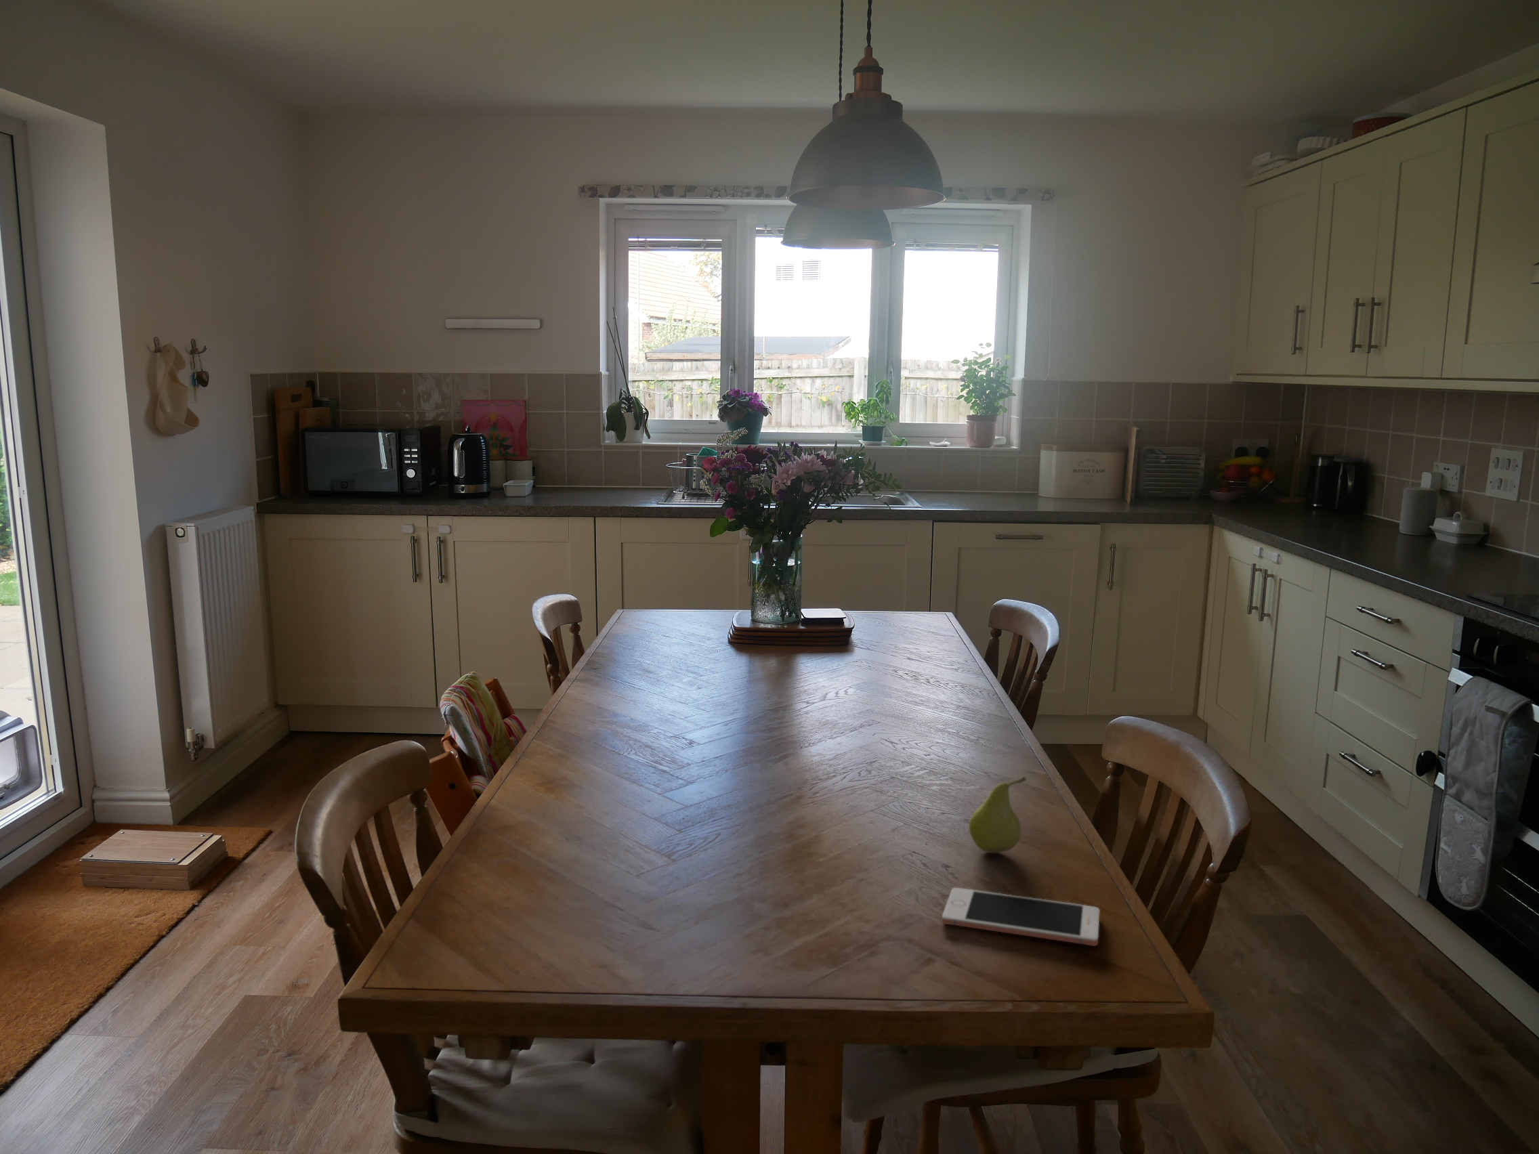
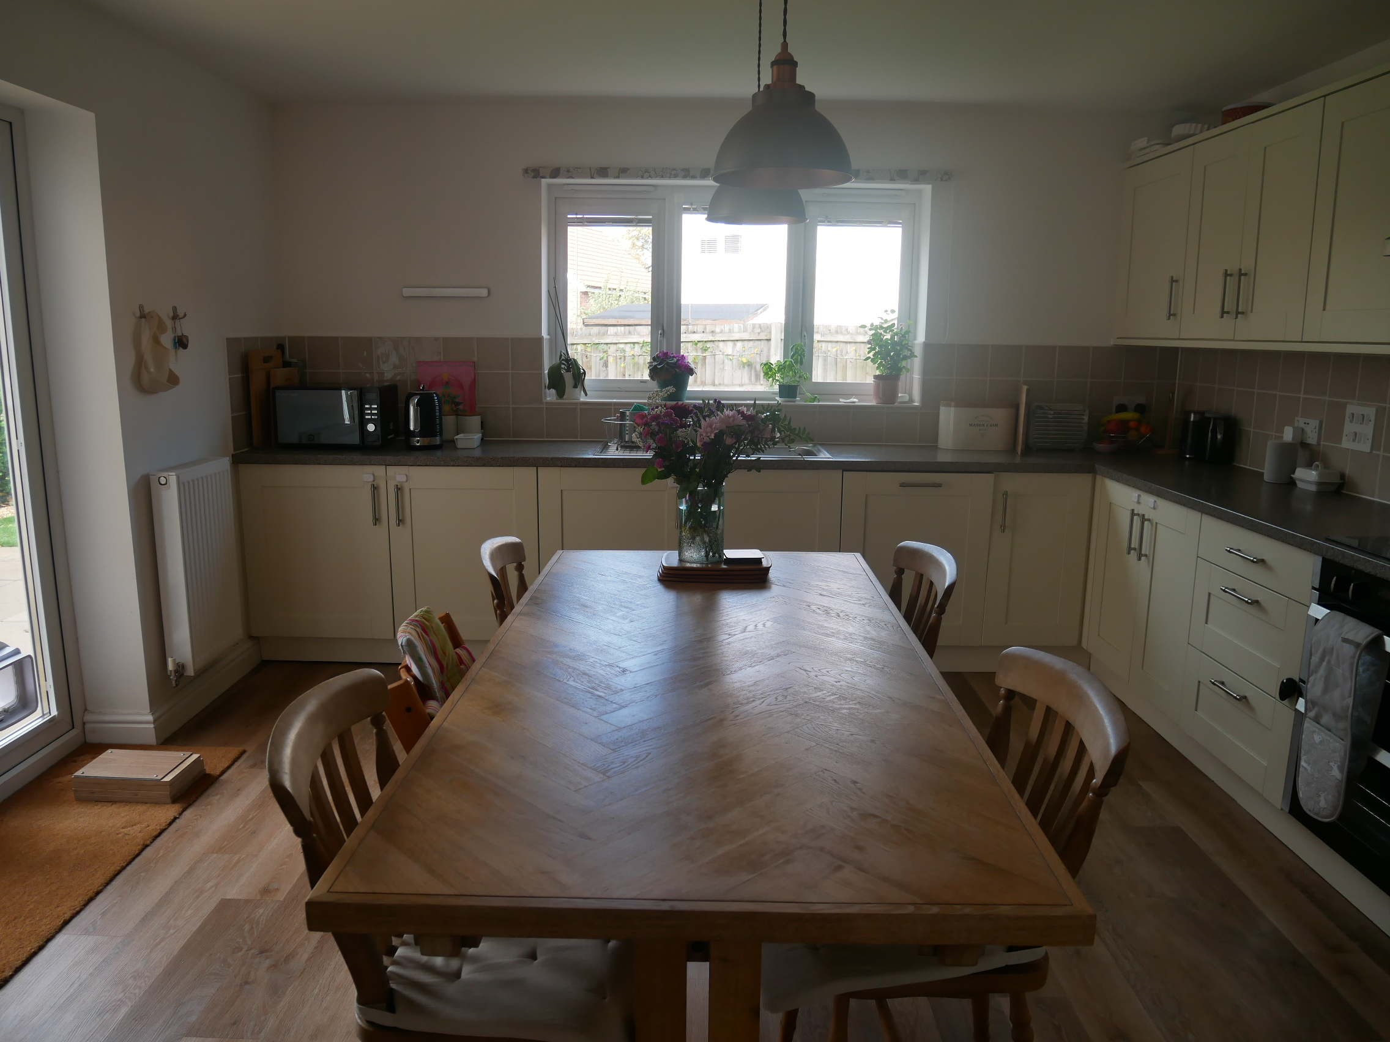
- cell phone [942,887,1100,947]
- fruit [968,776,1026,855]
